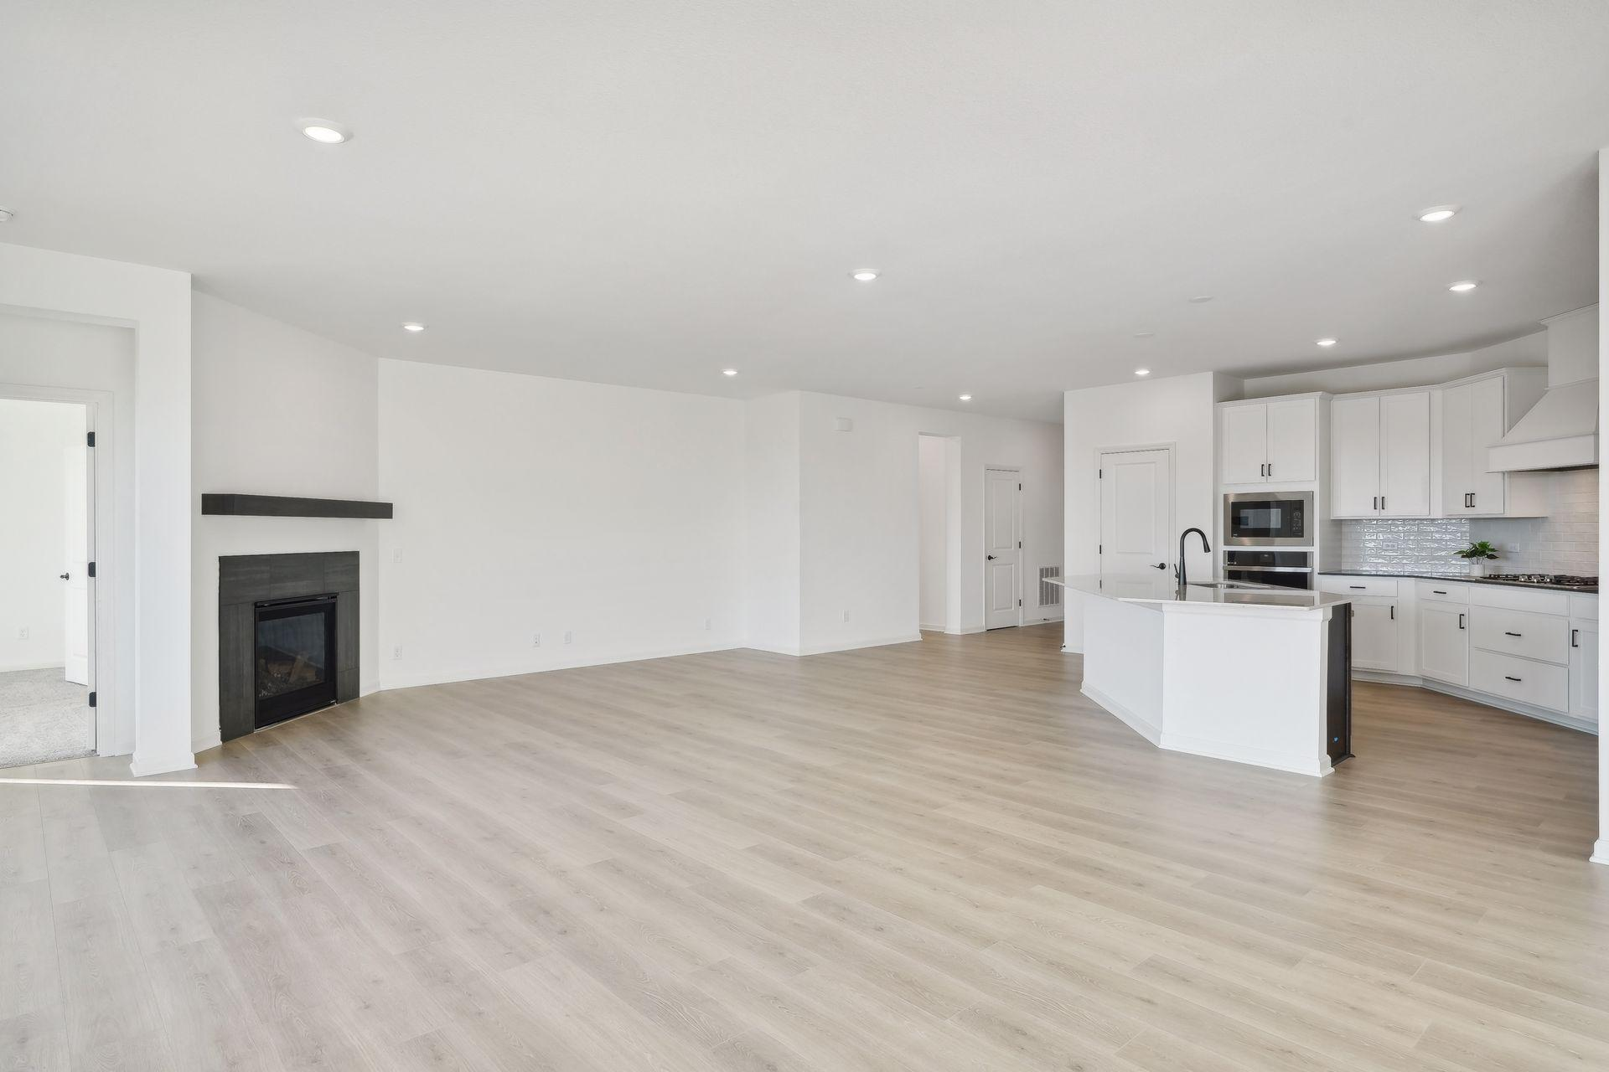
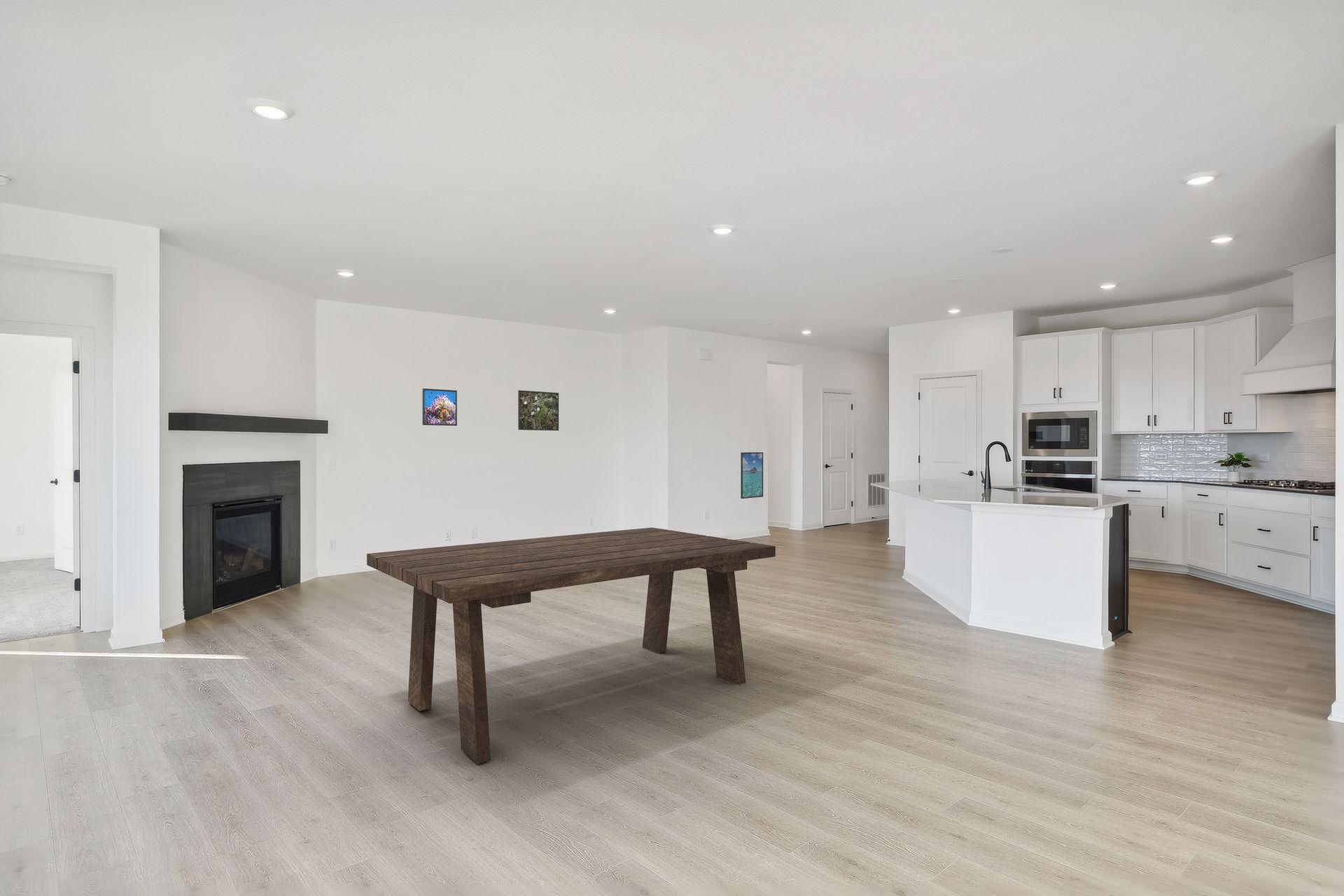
+ dining table [366,526,776,764]
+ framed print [517,390,559,431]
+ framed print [421,388,458,426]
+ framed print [740,451,764,499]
